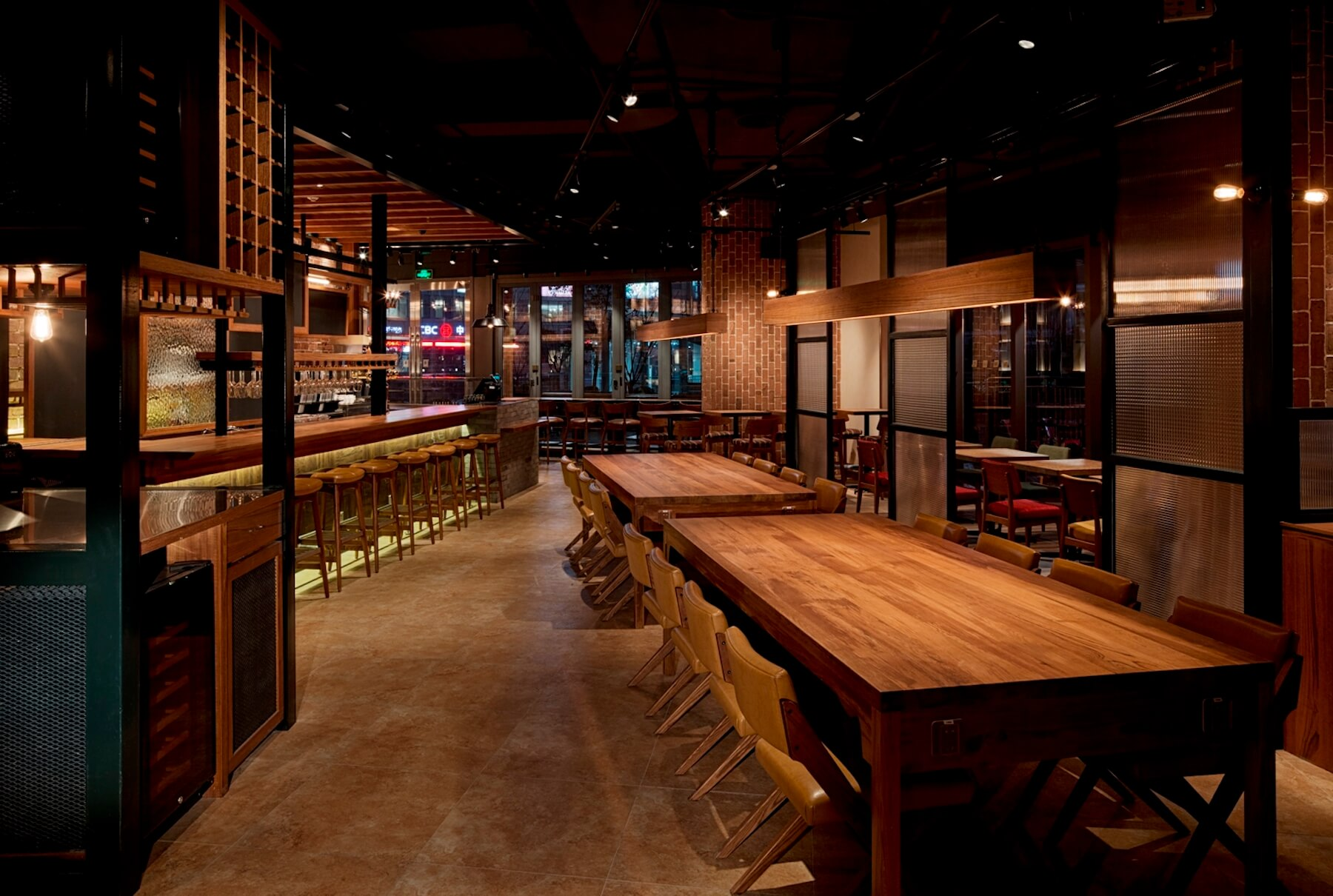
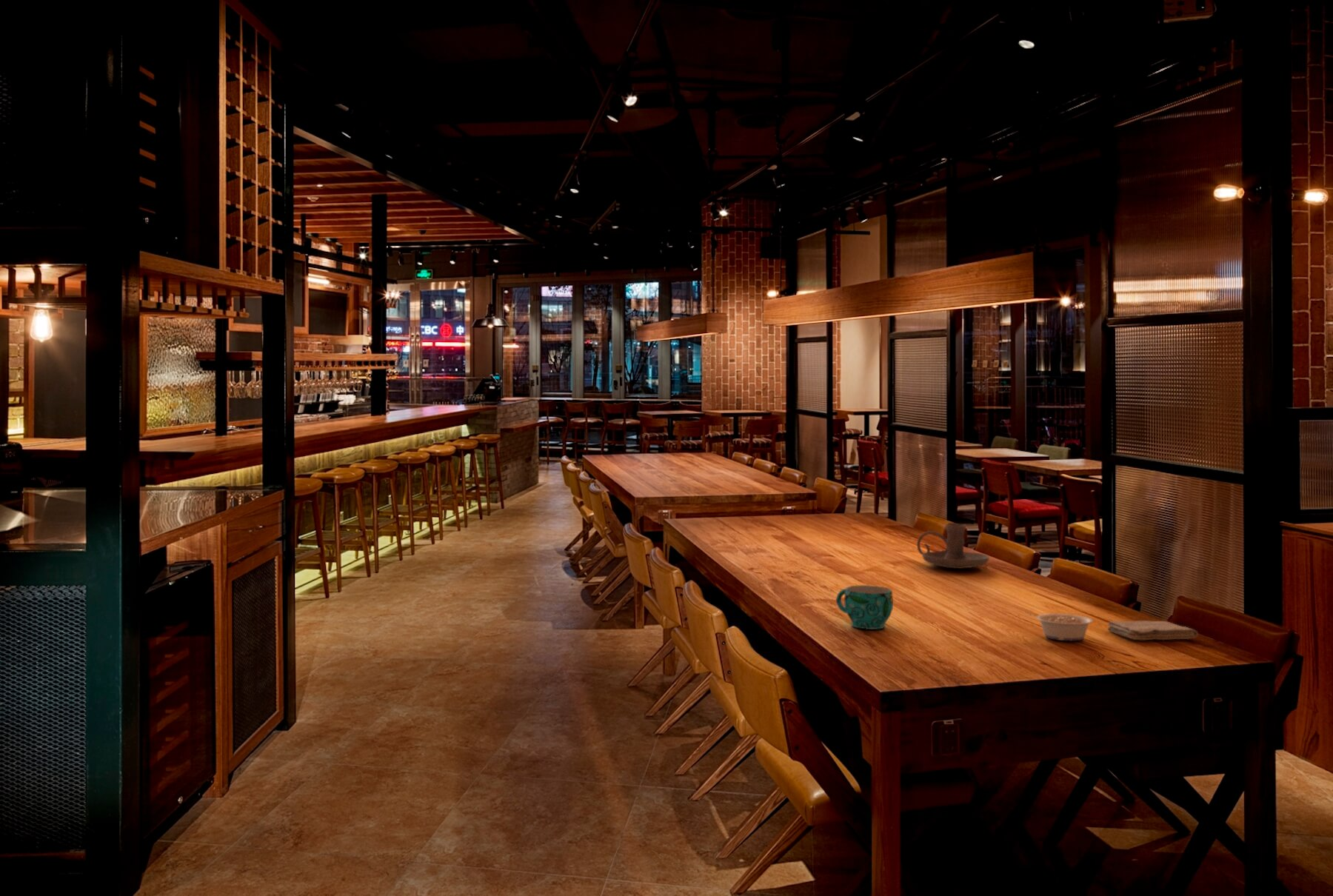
+ candle holder [916,523,990,569]
+ washcloth [1107,620,1199,641]
+ legume [1024,611,1094,641]
+ cup [835,584,894,630]
